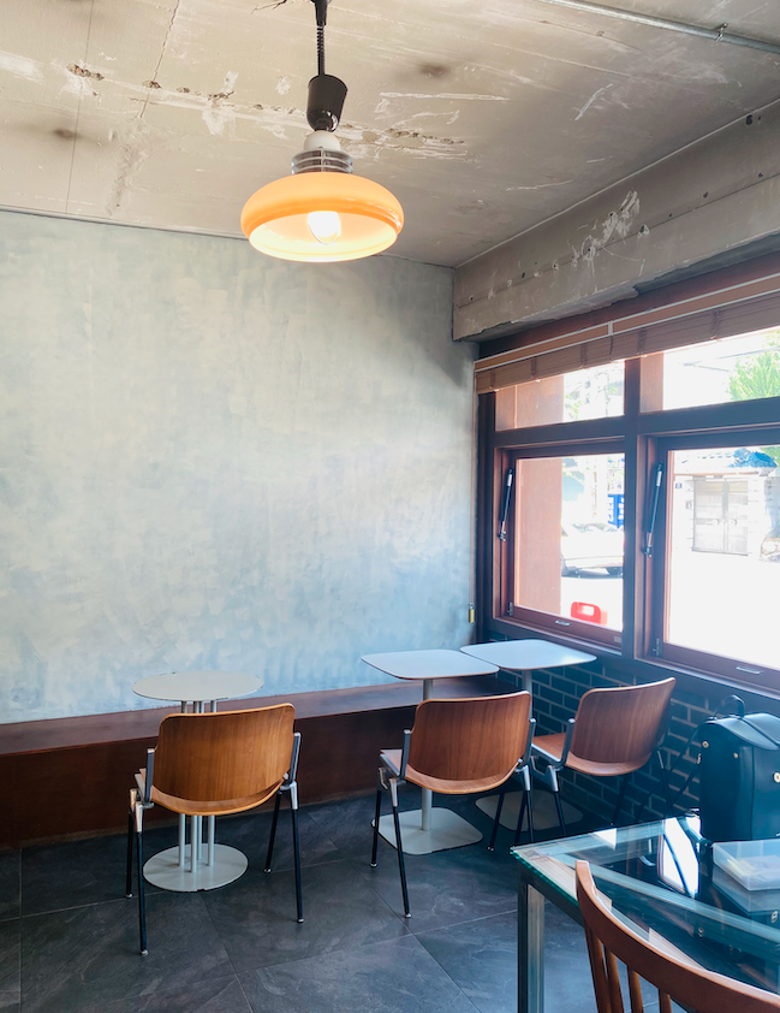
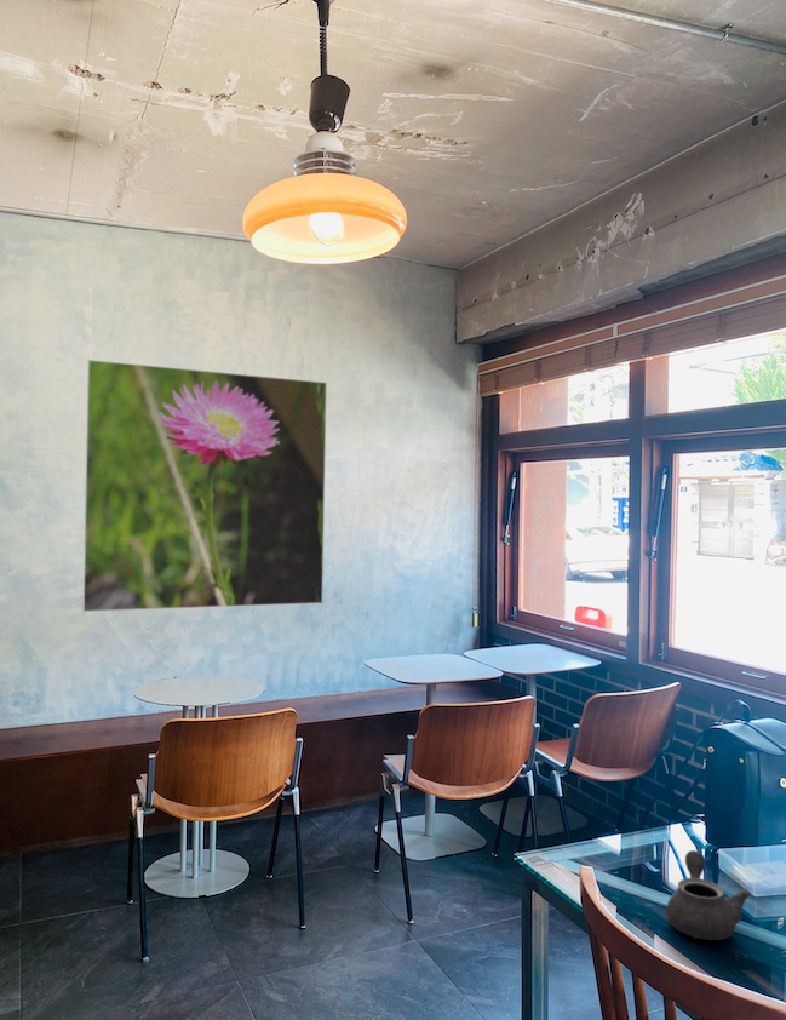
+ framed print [81,359,328,613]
+ teapot [665,849,752,941]
